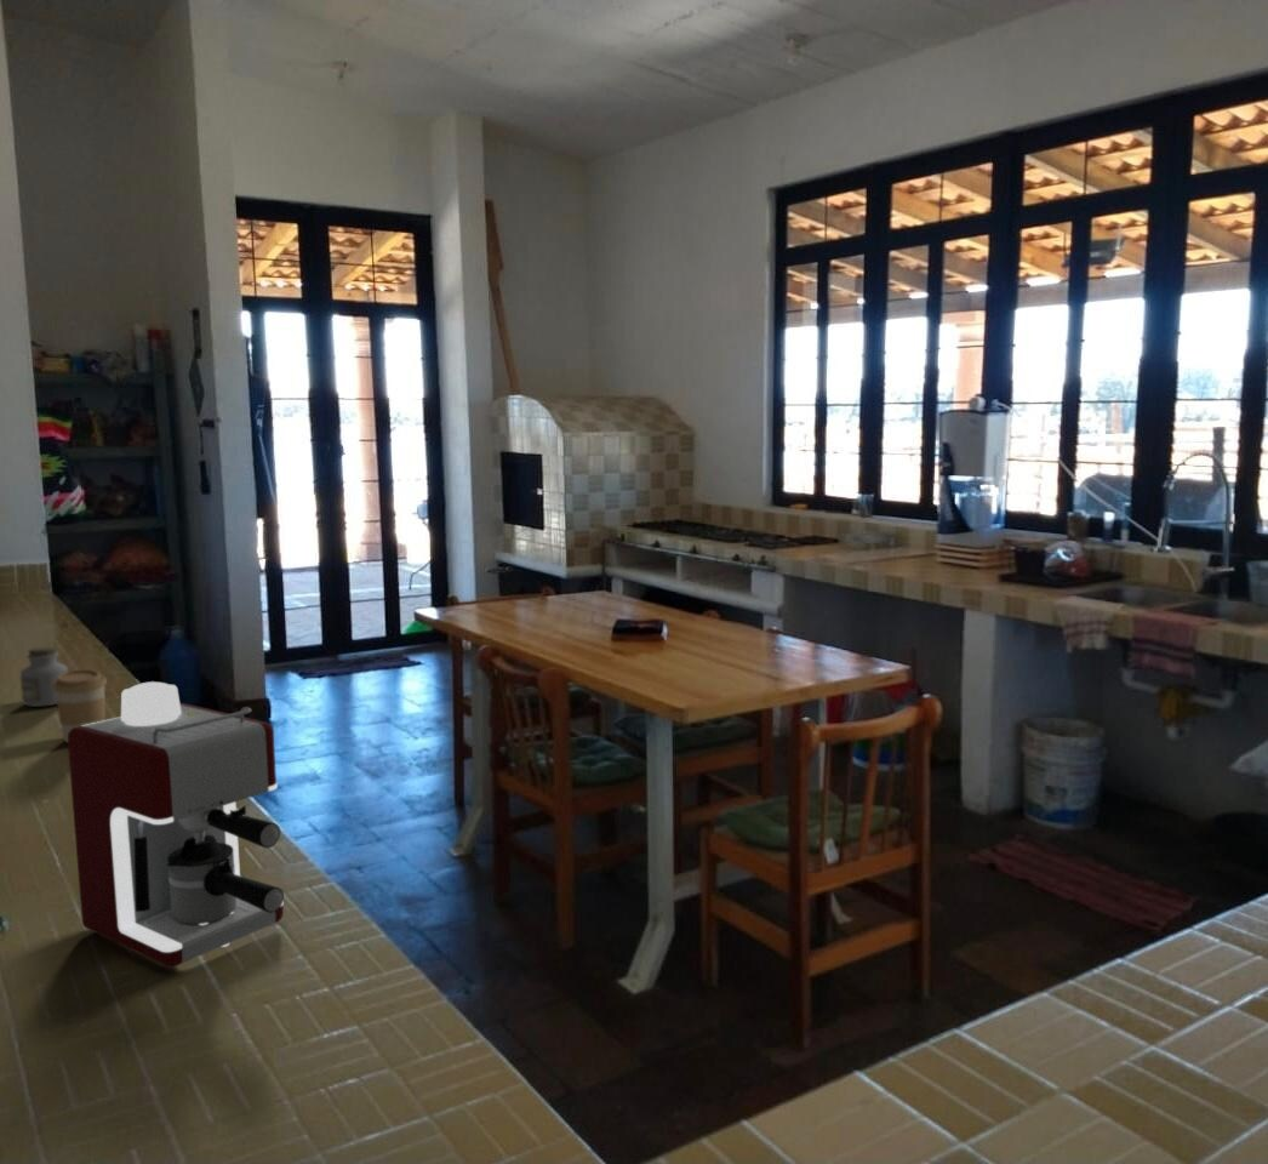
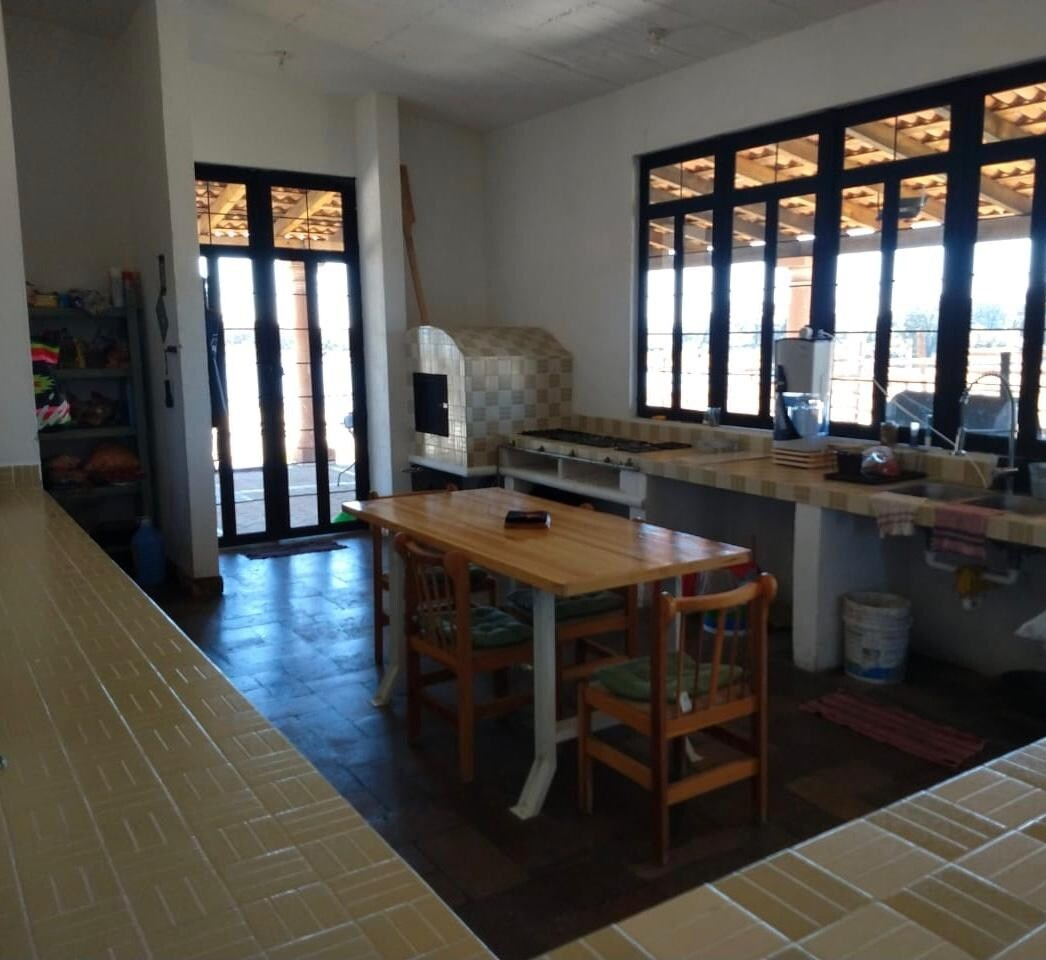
- coffee cup [53,668,108,743]
- jar [19,645,69,708]
- coffee maker [67,680,285,969]
